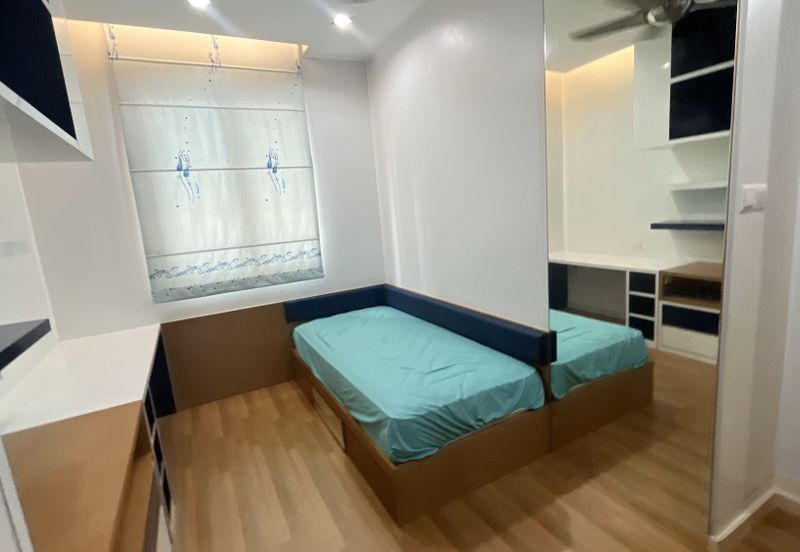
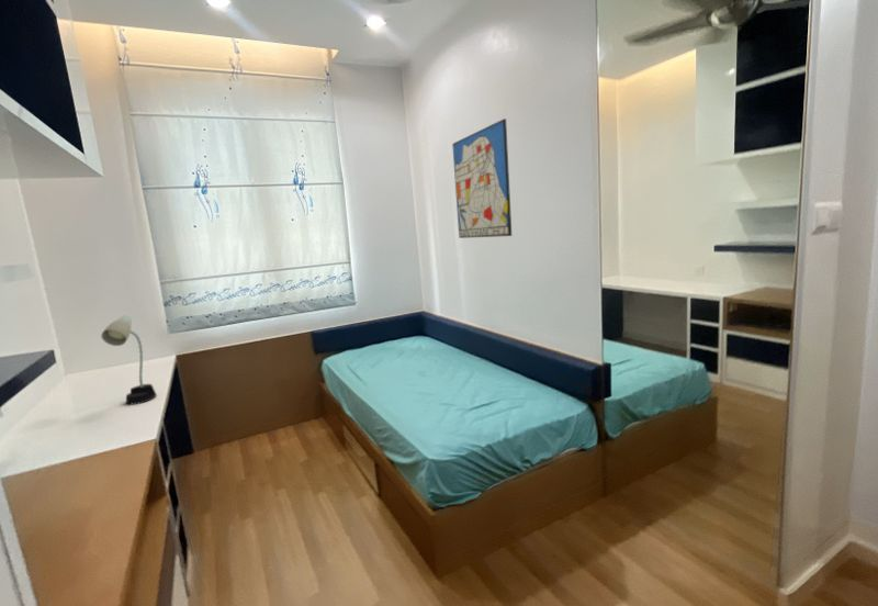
+ desk lamp [100,315,158,406]
+ wall art [451,117,513,239]
